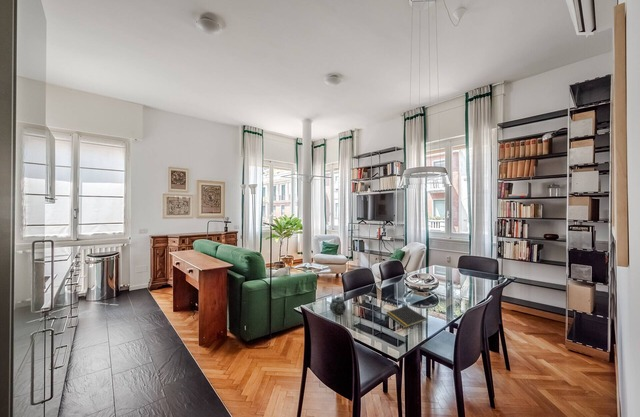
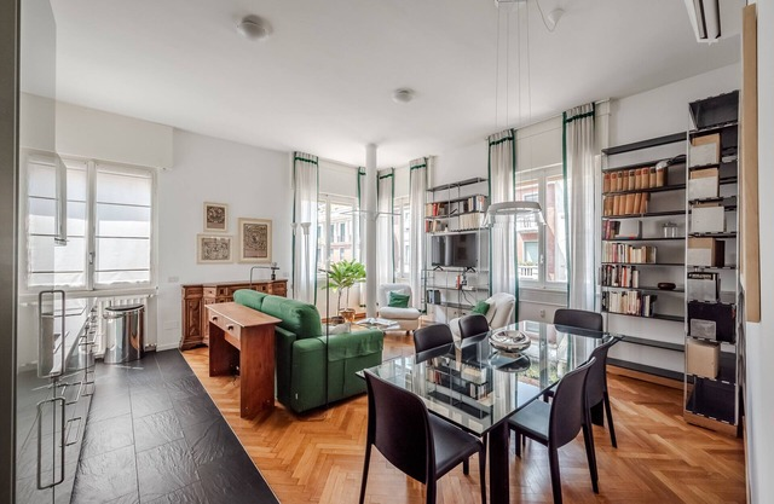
- chinaware [329,296,347,315]
- notepad [385,305,428,329]
